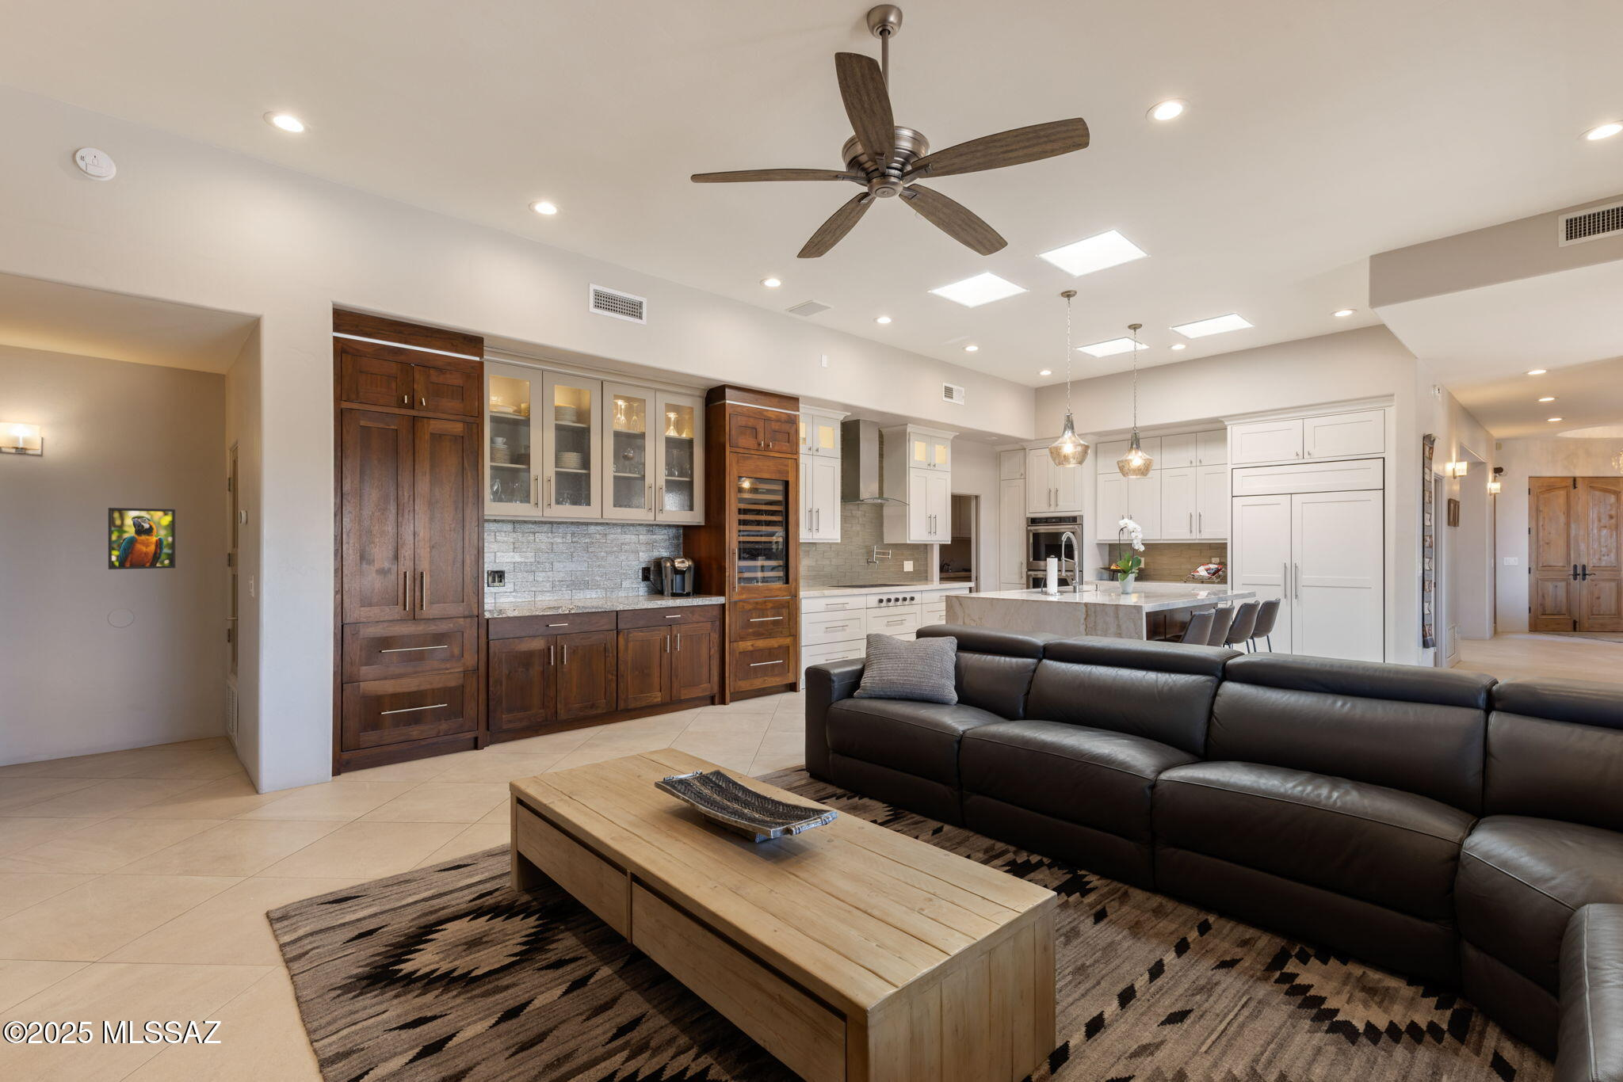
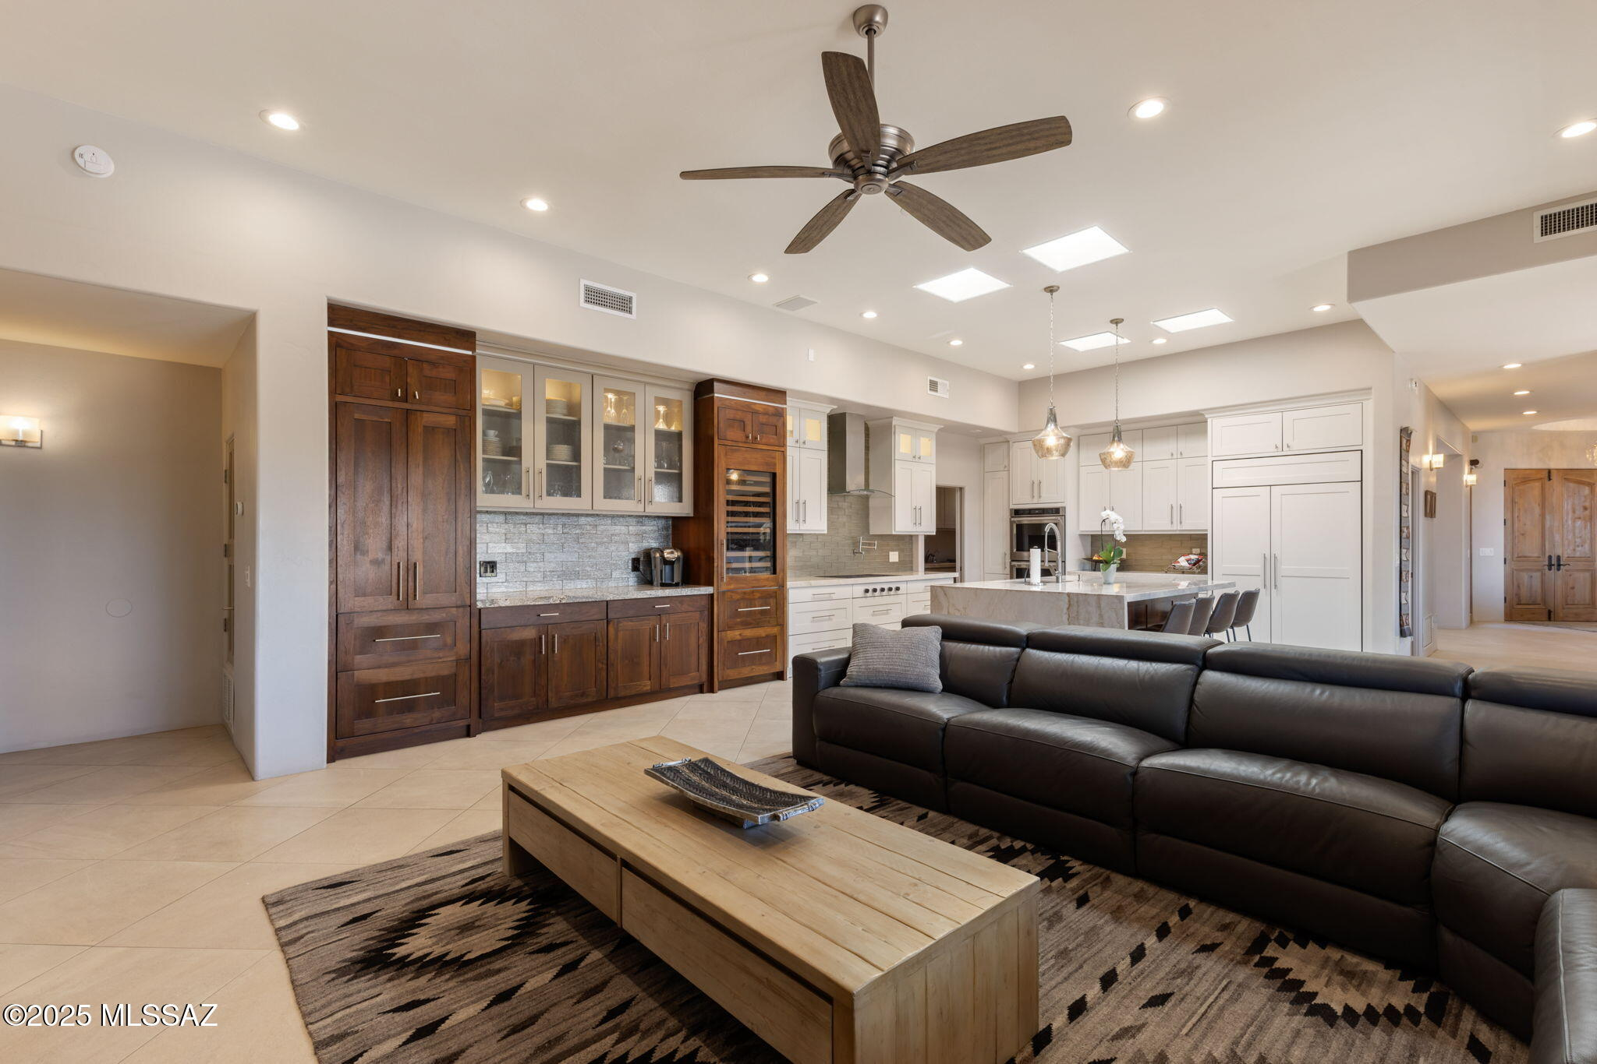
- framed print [107,507,176,570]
